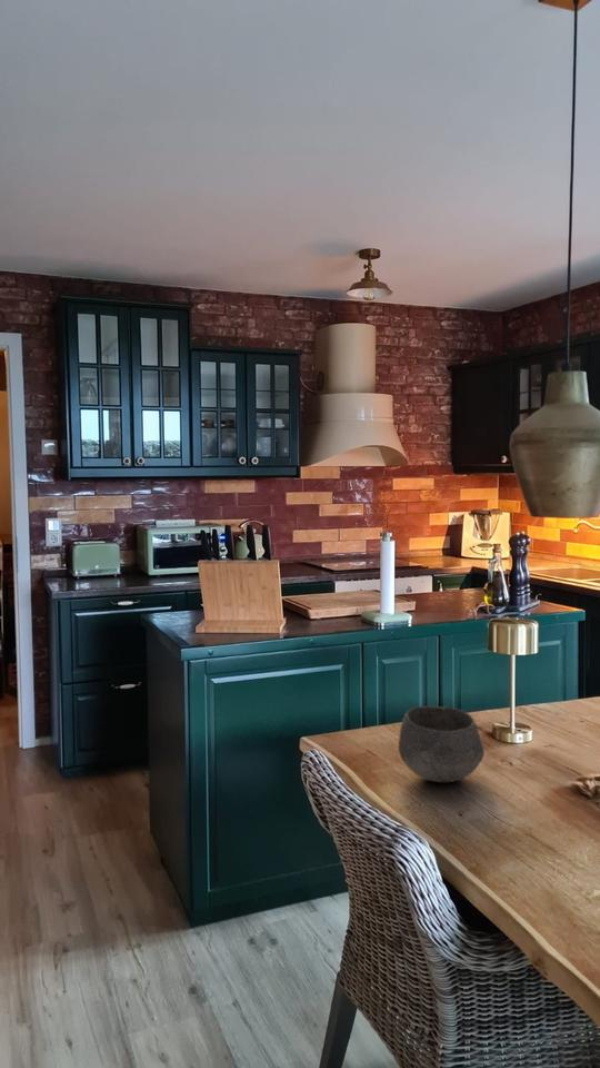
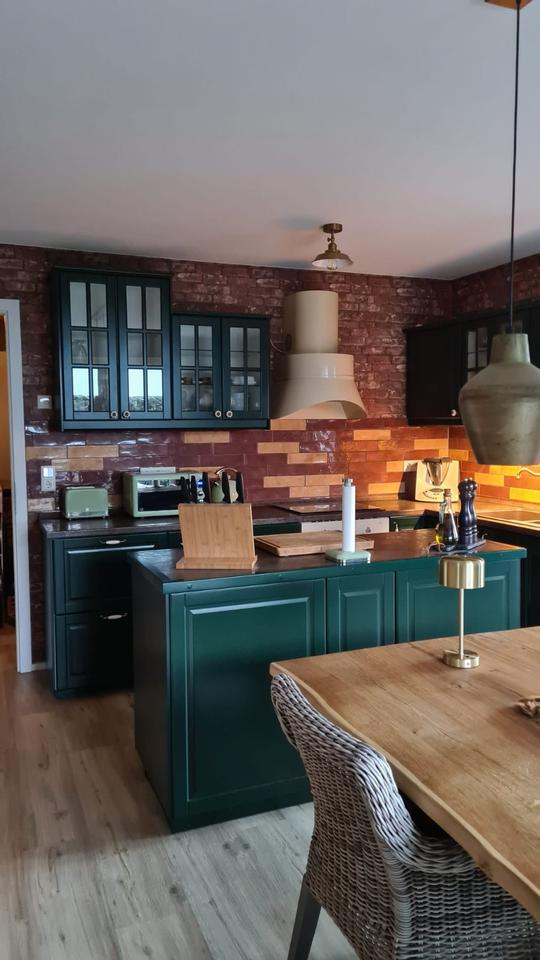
- bowl [398,705,486,783]
